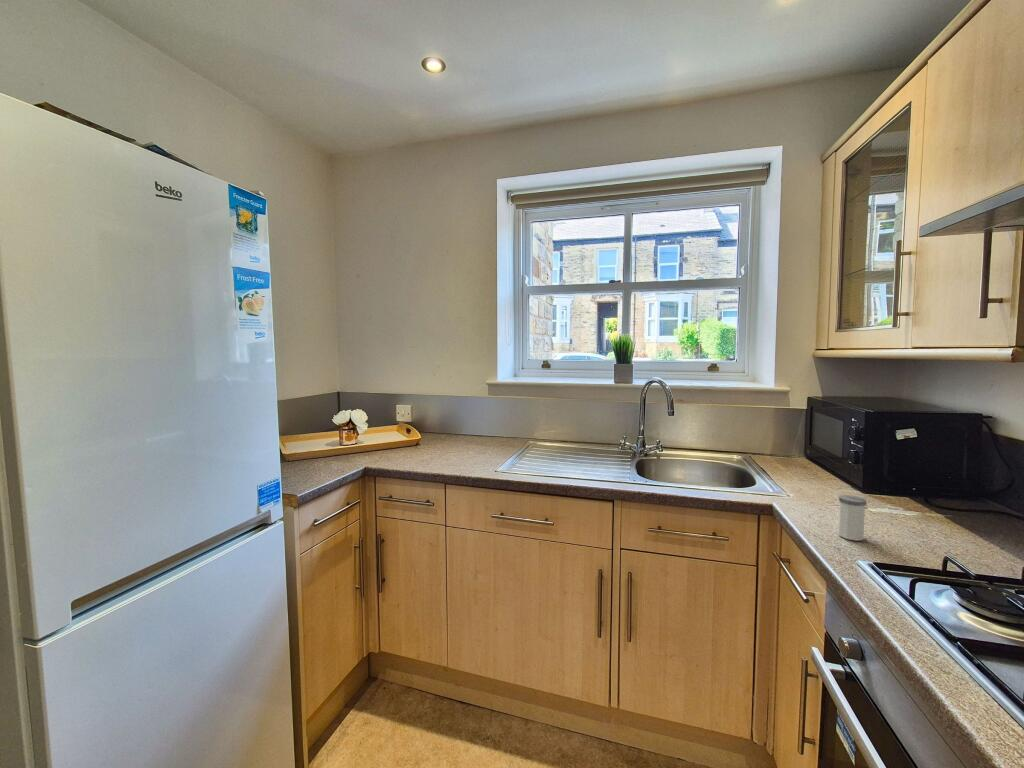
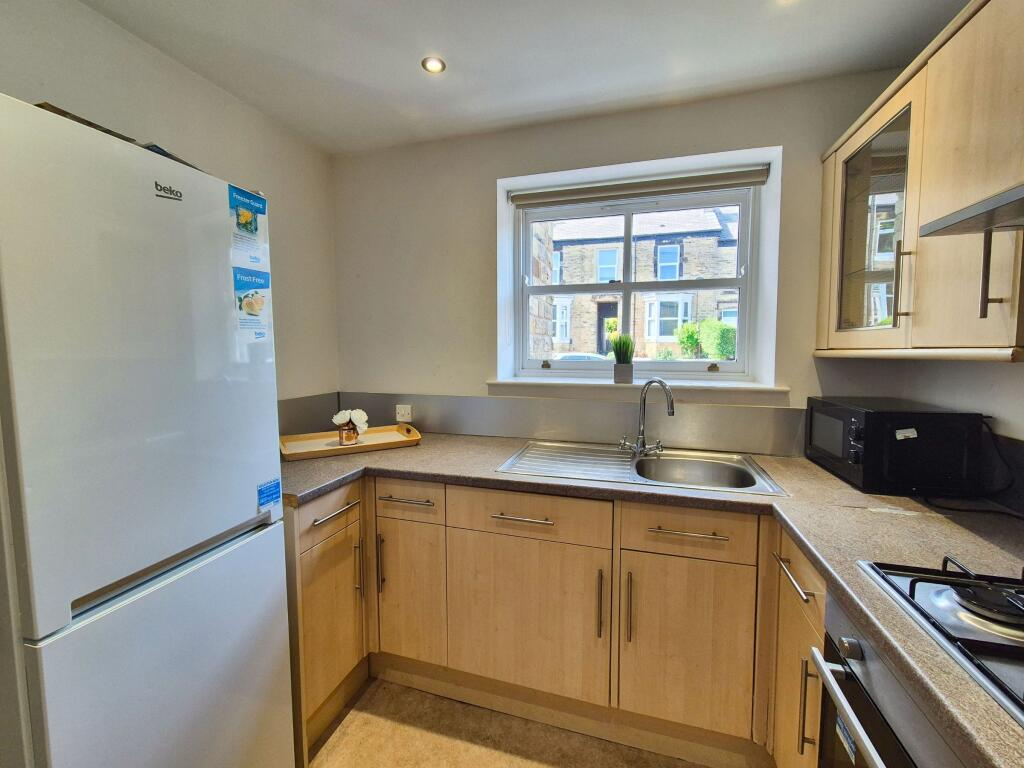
- salt shaker [837,494,868,542]
